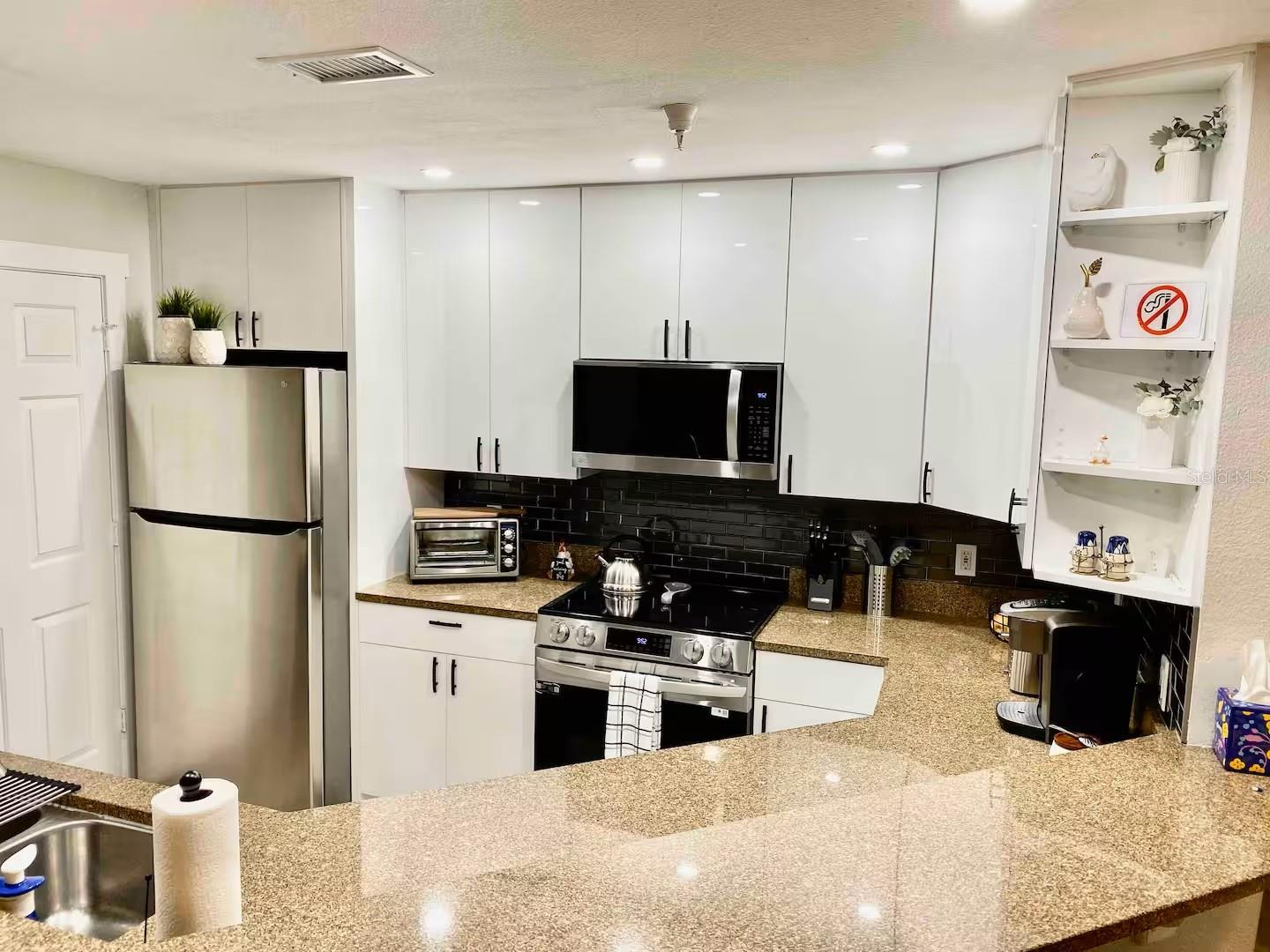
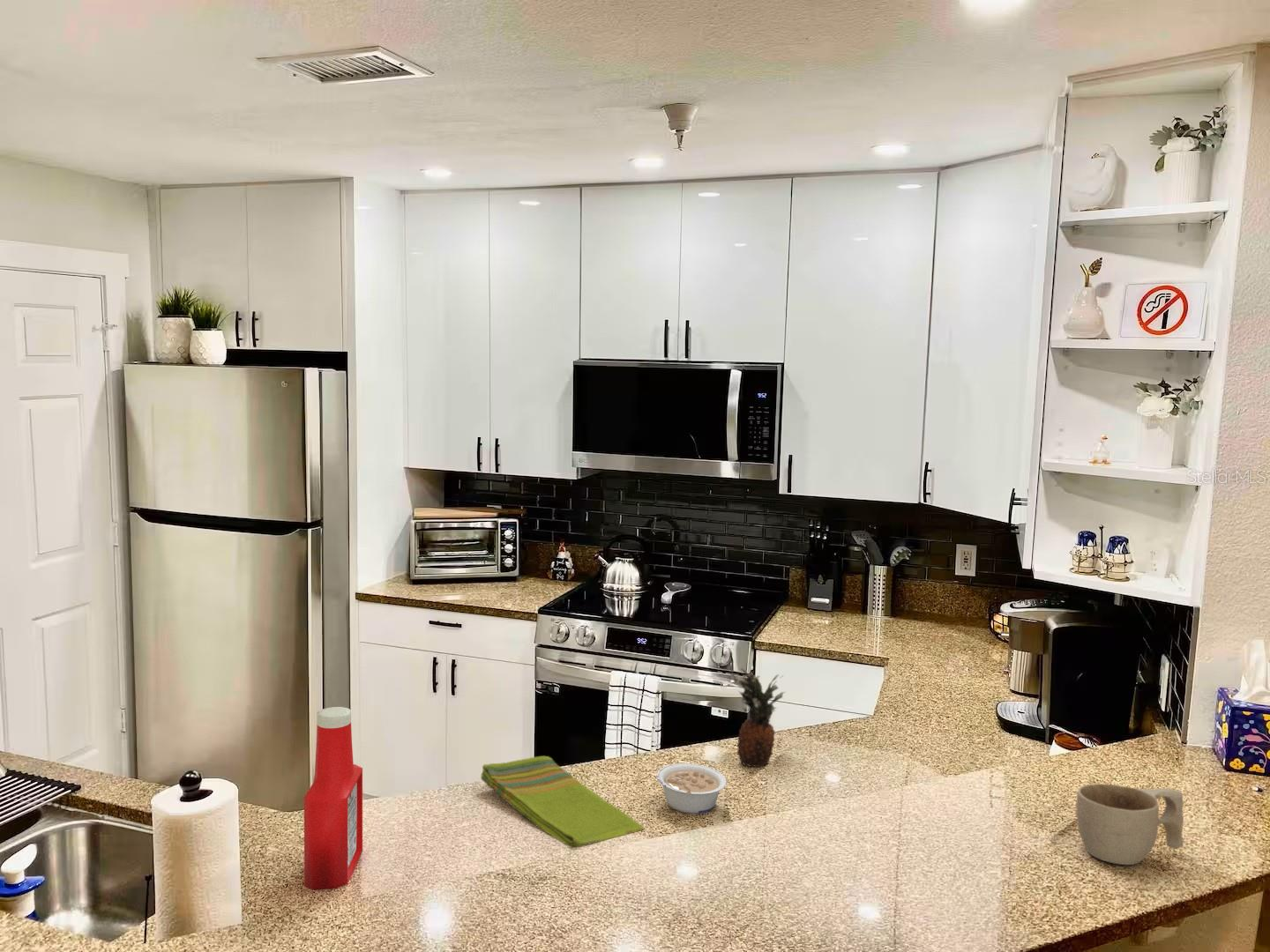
+ fruit [727,667,786,768]
+ dish towel [480,755,646,849]
+ cup [1075,783,1184,866]
+ legume [656,762,727,814]
+ soap bottle [303,706,363,890]
